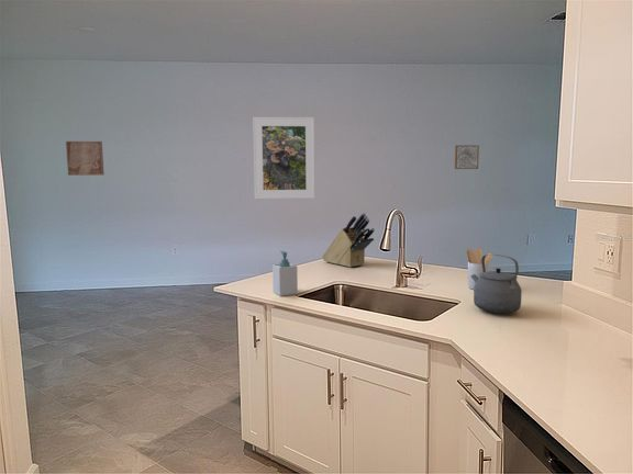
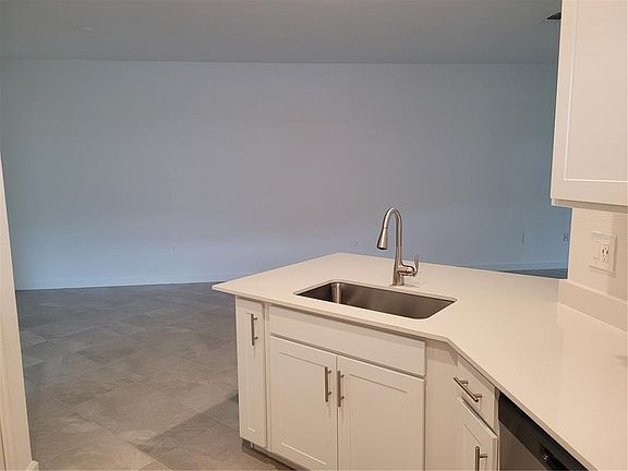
- wall art [454,144,480,170]
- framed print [252,116,315,200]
- wall art [65,140,106,177]
- soap bottle [271,250,299,297]
- utensil holder [466,248,495,290]
- tea kettle [471,253,523,315]
- knife block [321,212,376,268]
